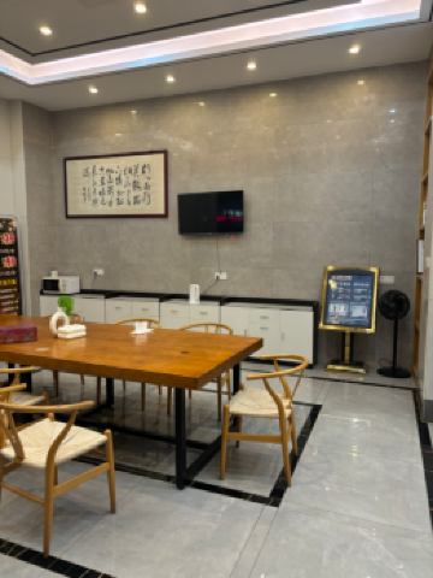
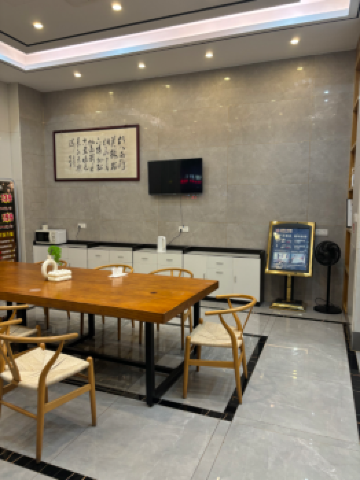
- tissue box [0,323,38,344]
